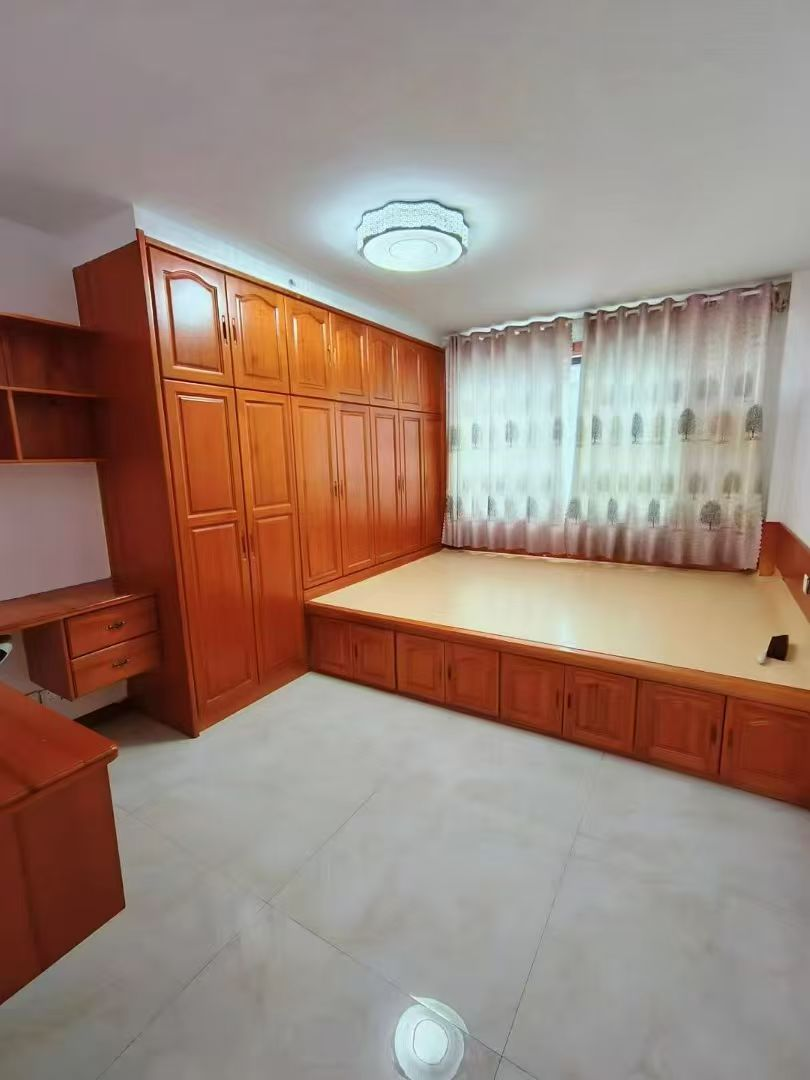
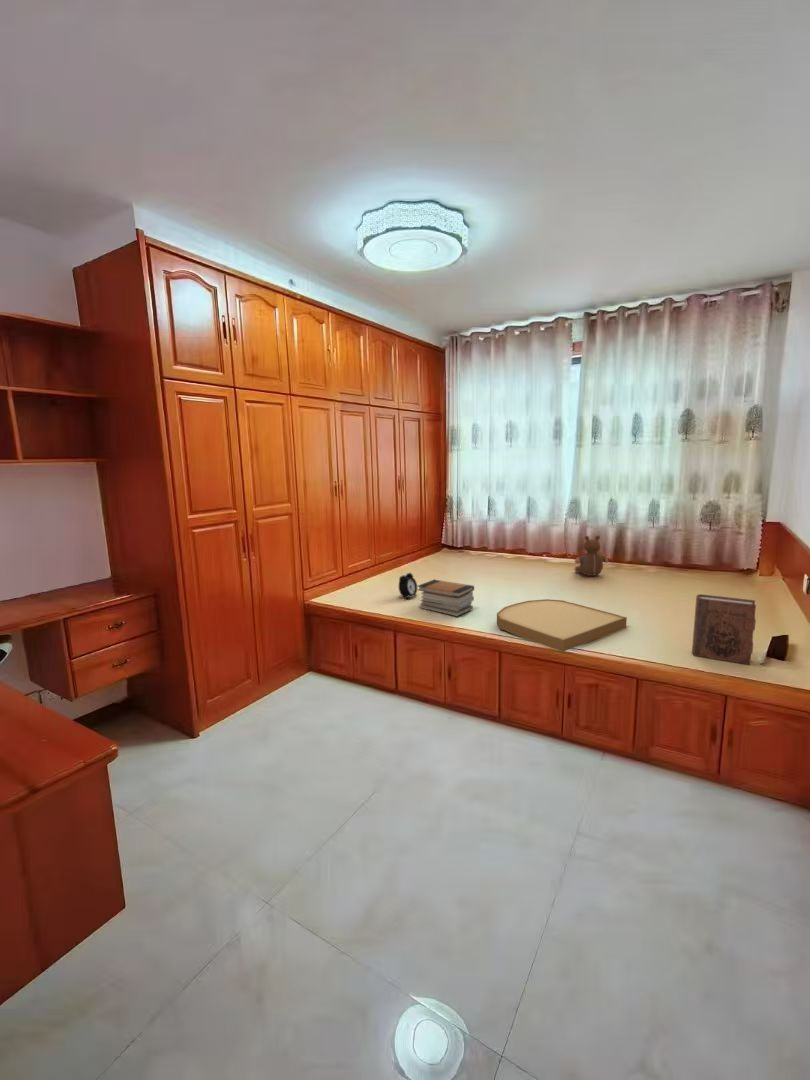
+ book stack [417,579,475,617]
+ alarm clock [398,571,418,600]
+ book [691,593,757,666]
+ teddy bear [573,534,609,577]
+ cushion [496,598,628,653]
